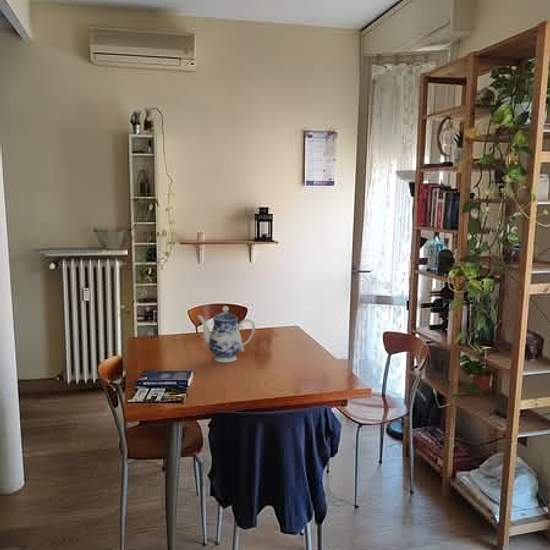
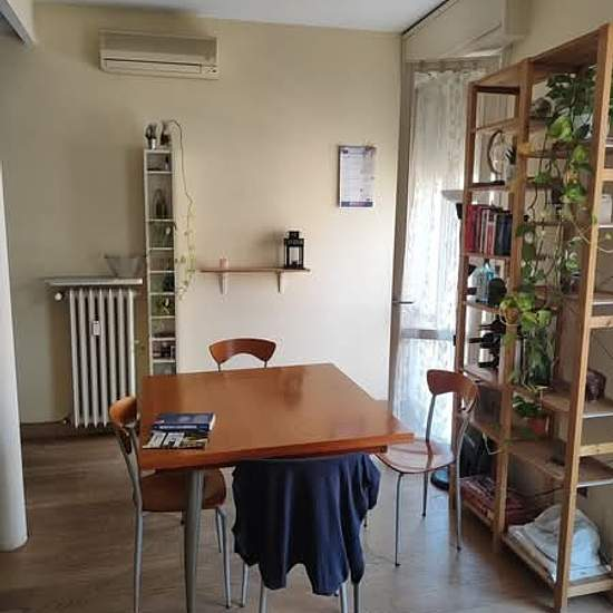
- teapot [196,305,256,363]
